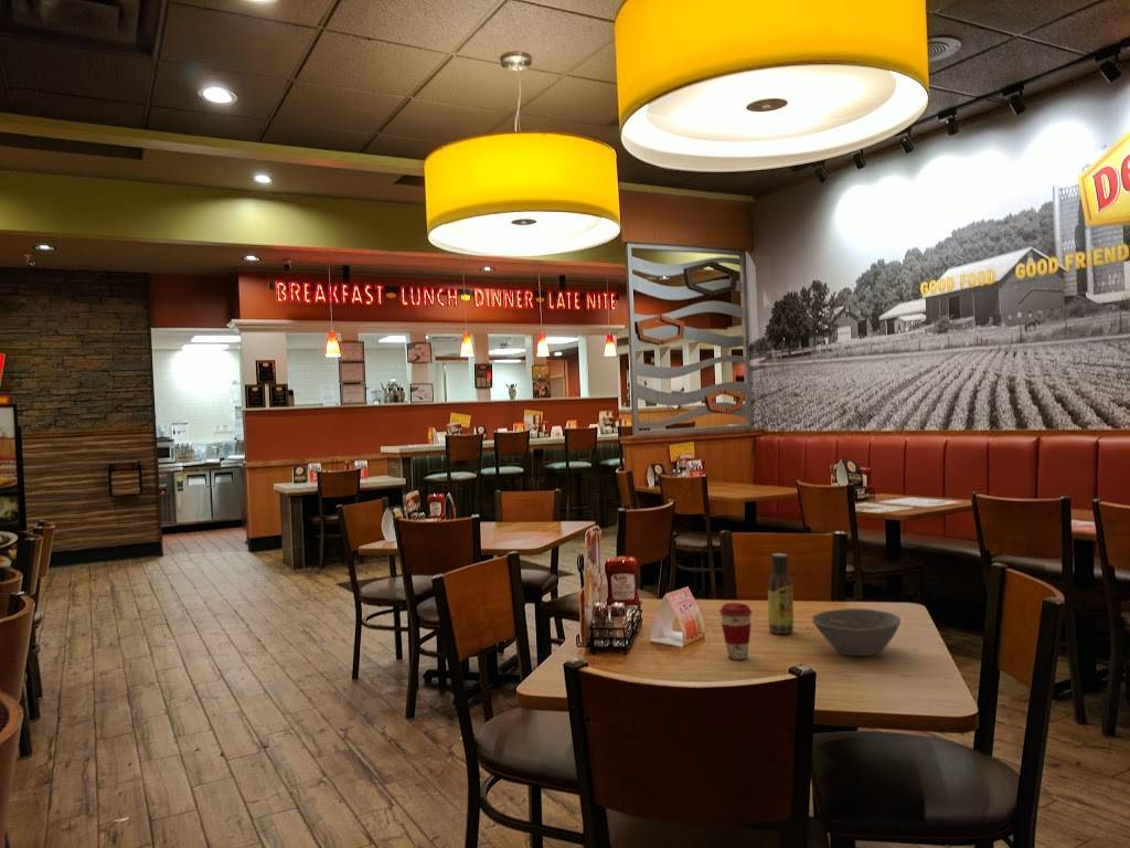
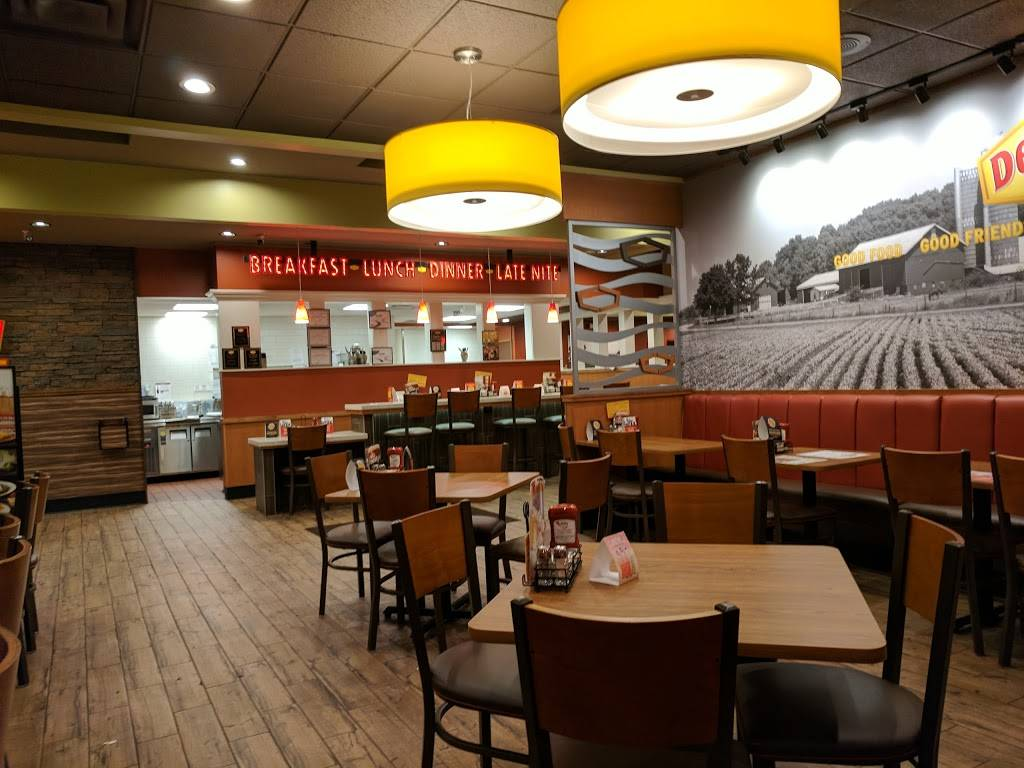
- coffee cup [718,602,753,660]
- bowl [811,607,902,657]
- sauce bottle [767,552,795,635]
